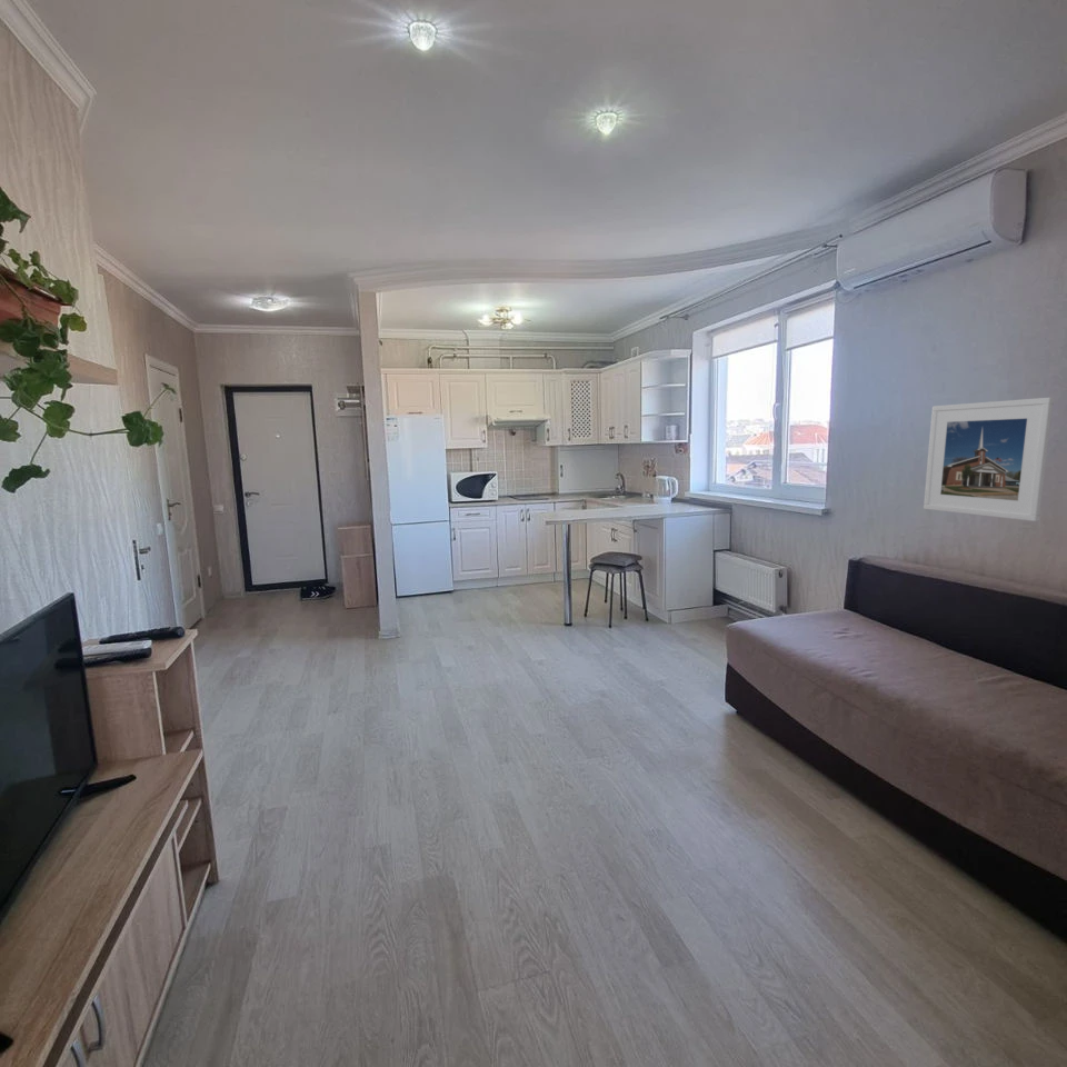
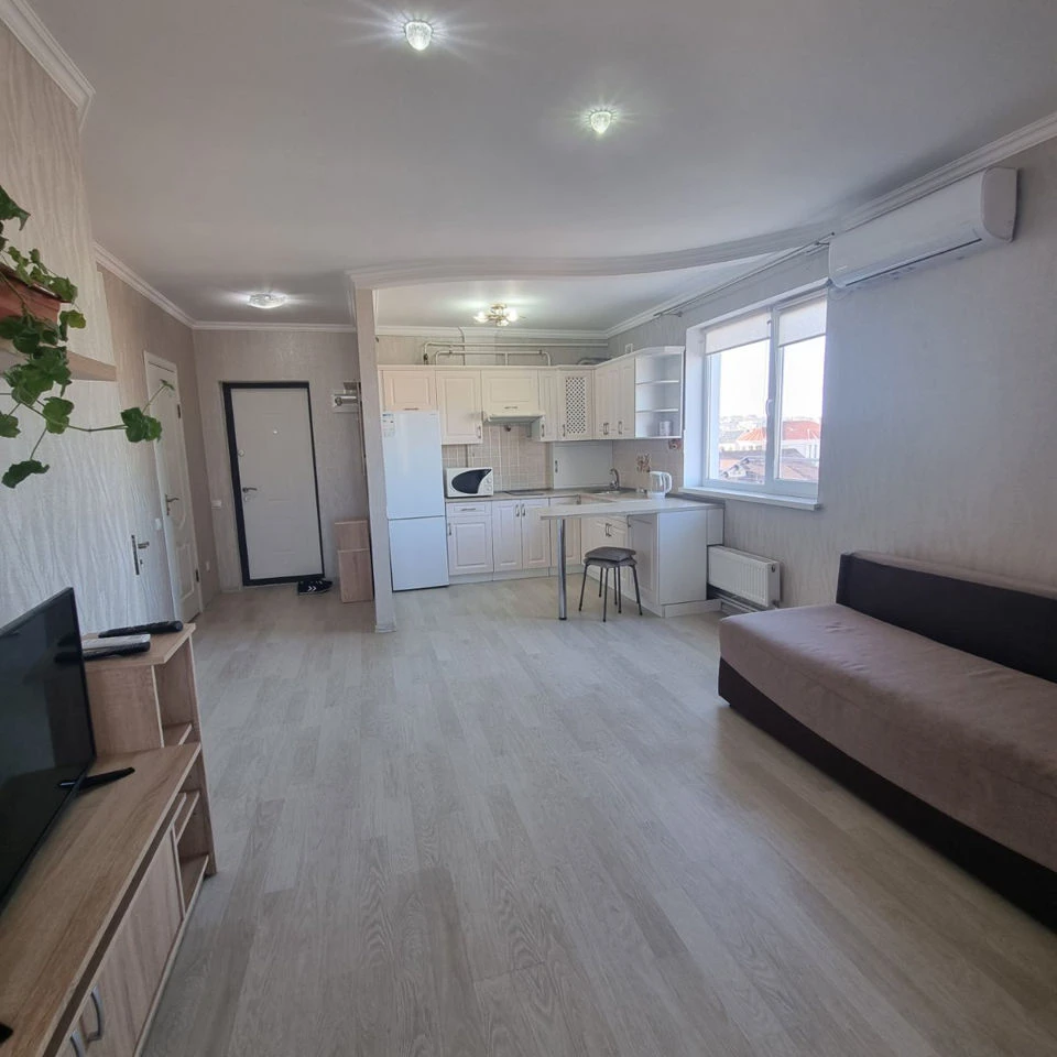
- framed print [923,397,1055,522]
